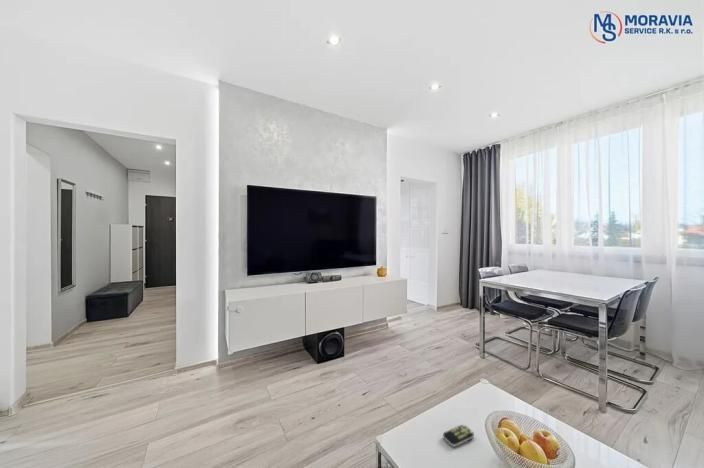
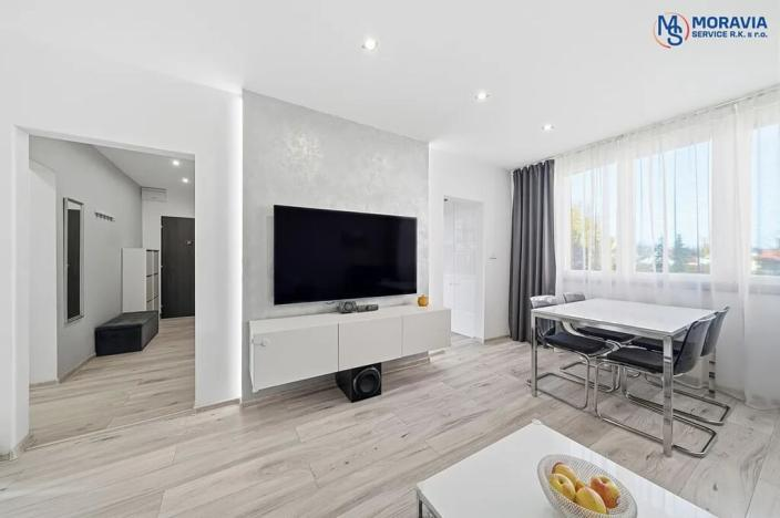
- remote control [442,424,475,448]
